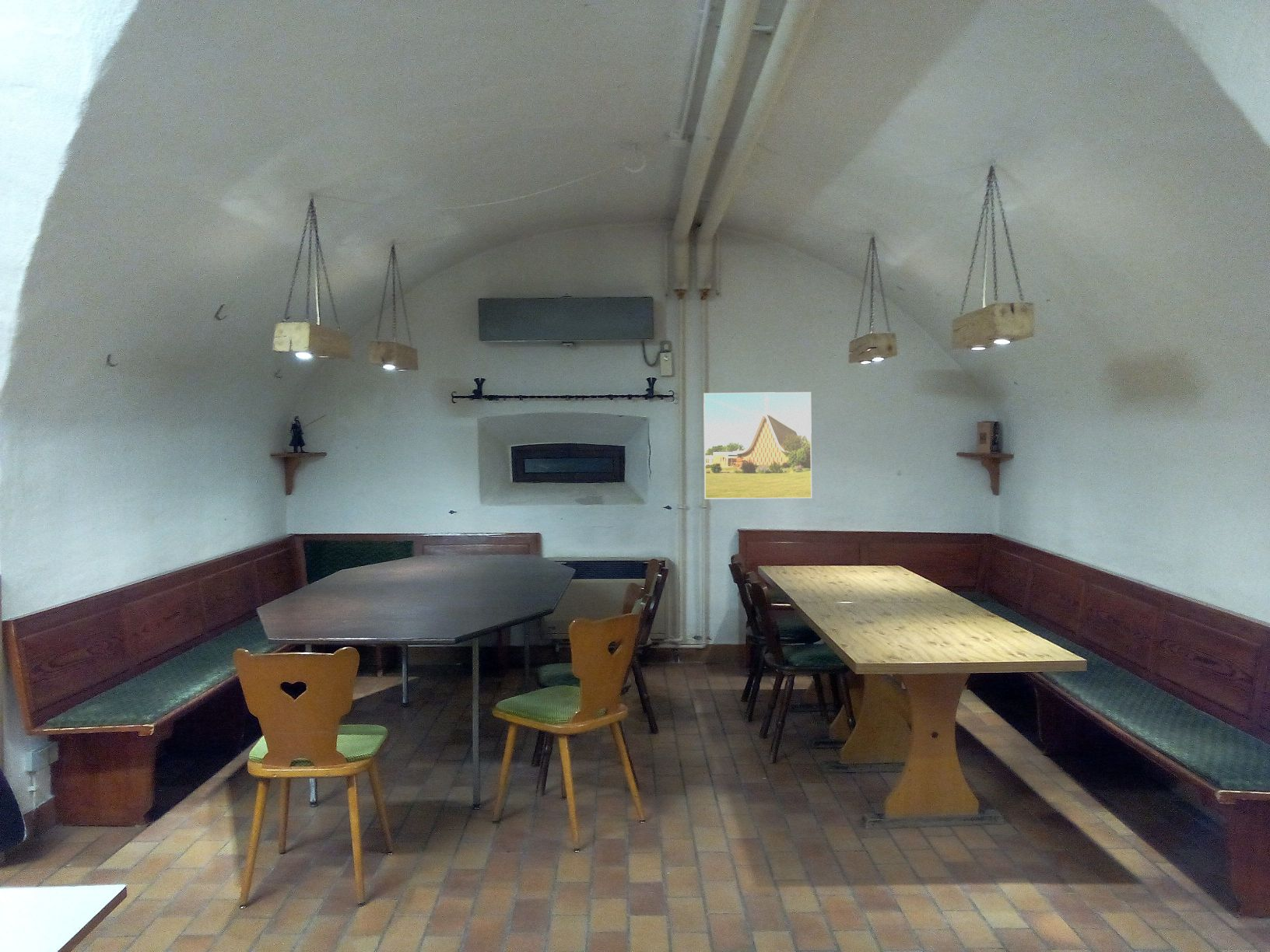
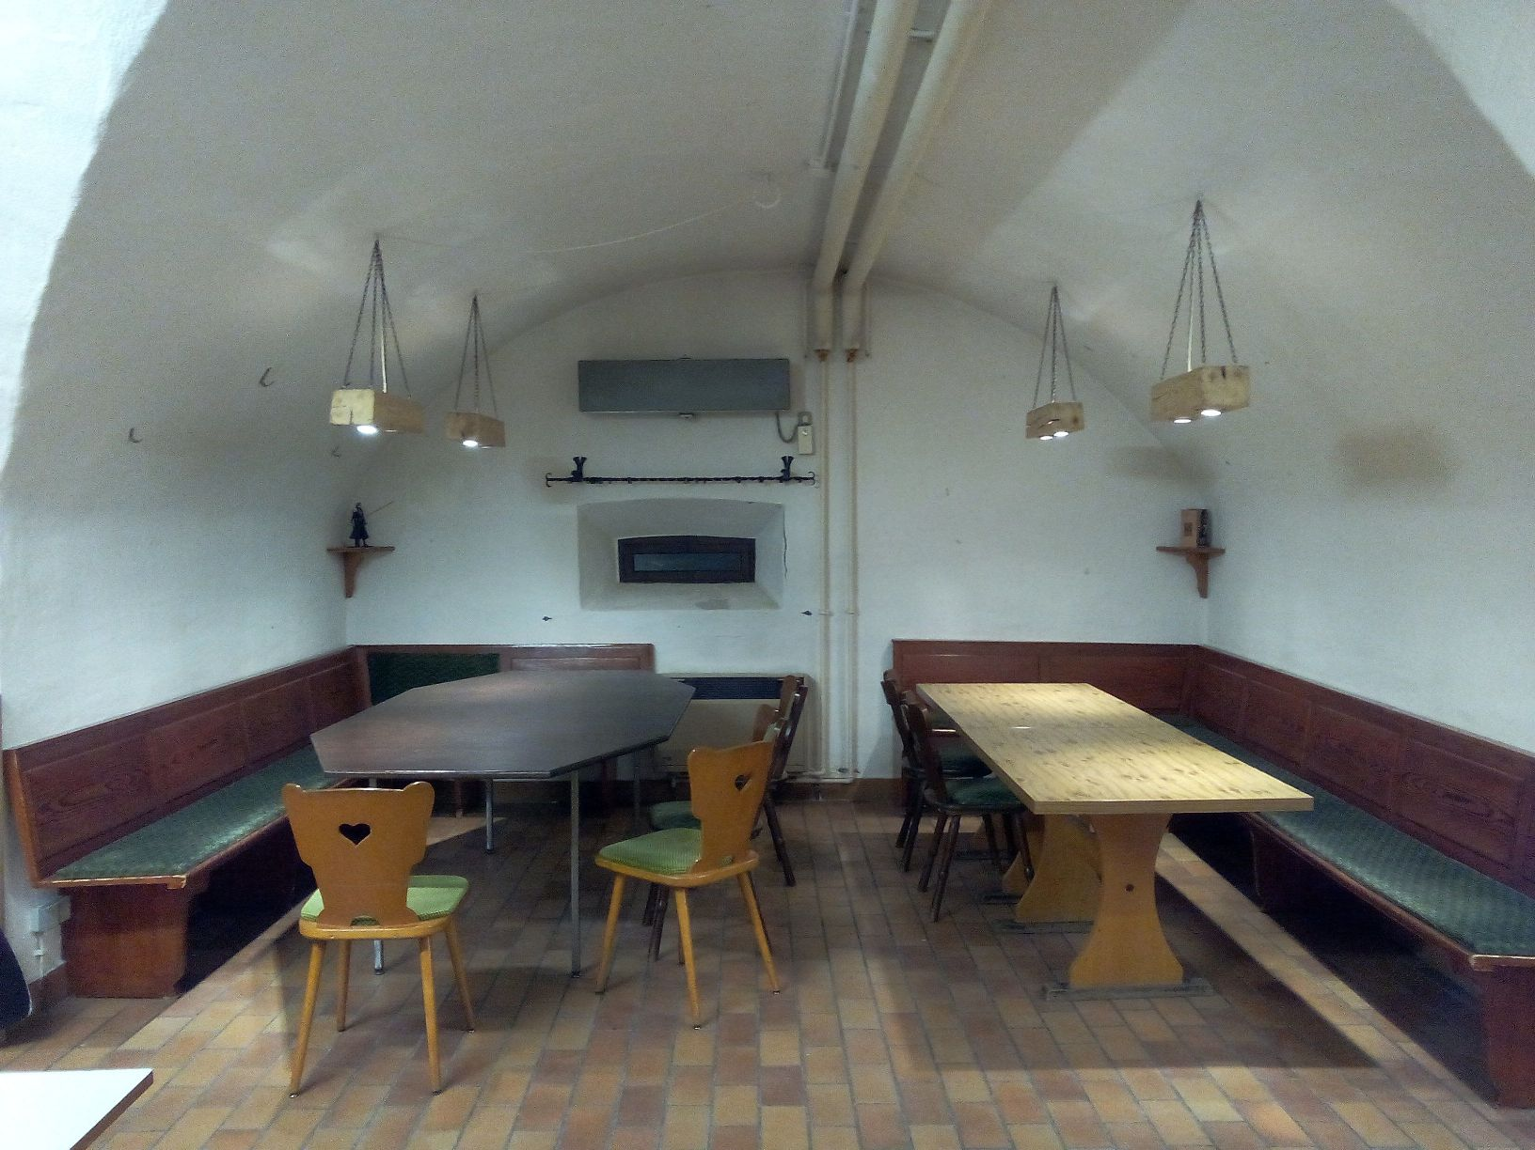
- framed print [703,391,812,499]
